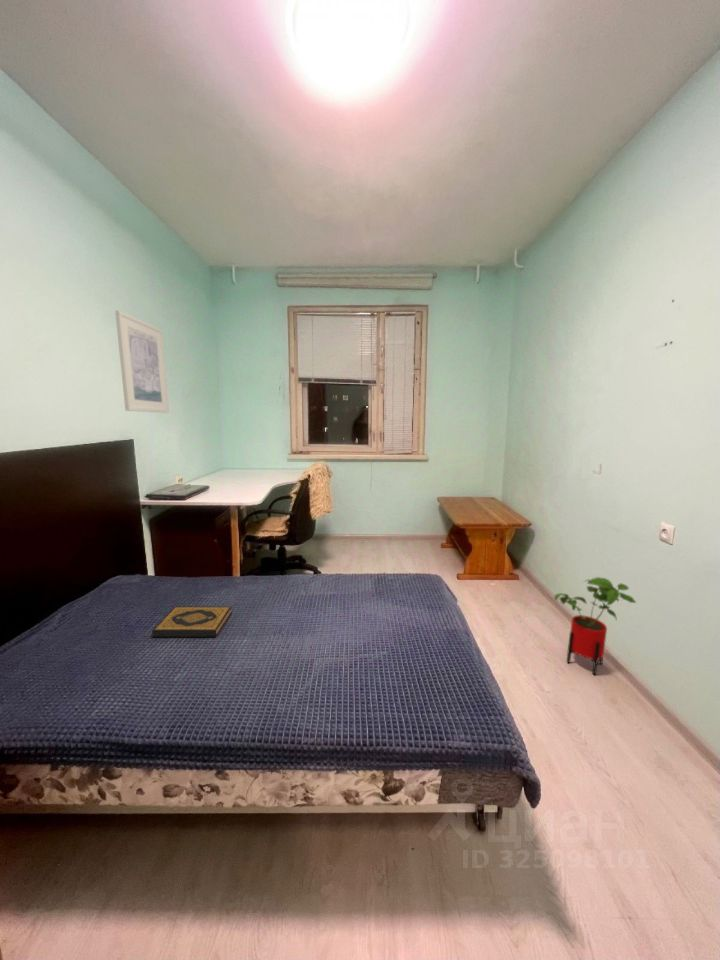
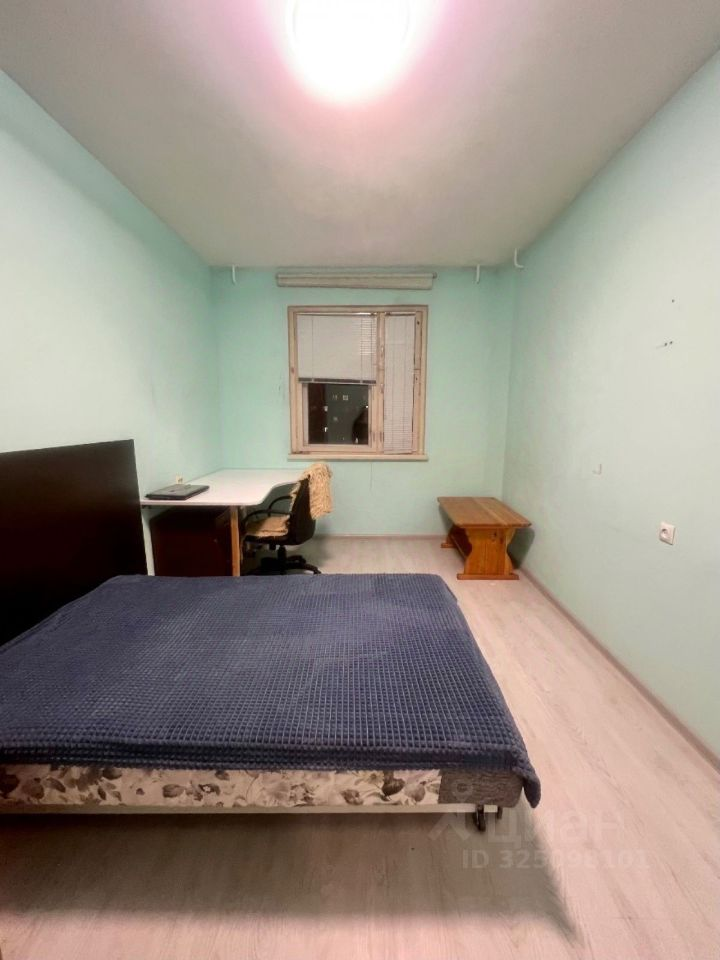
- house plant [553,576,637,676]
- hardback book [151,605,233,638]
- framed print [114,309,170,414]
